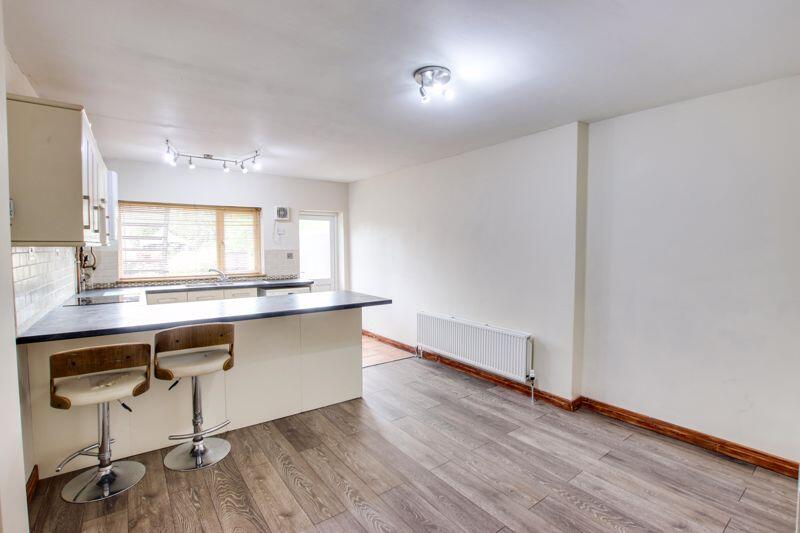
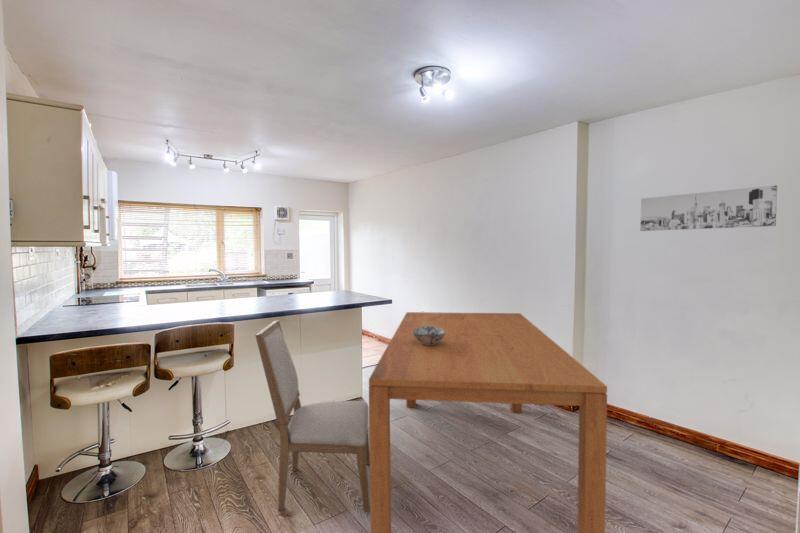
+ chair [254,319,370,513]
+ wall art [640,184,778,232]
+ dining table [368,311,608,533]
+ decorative bowl [412,326,446,345]
